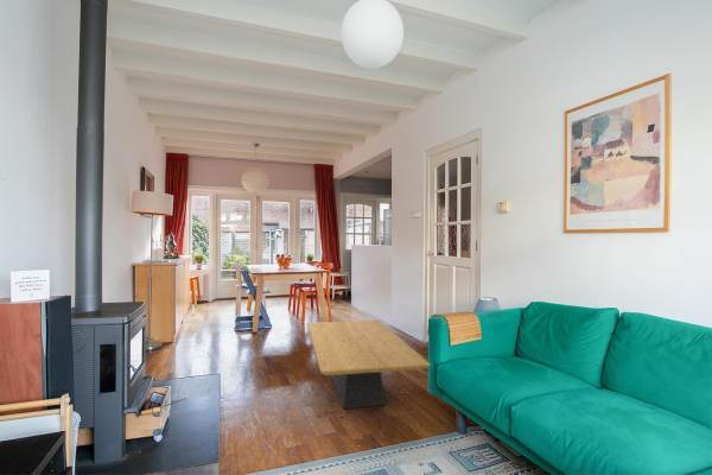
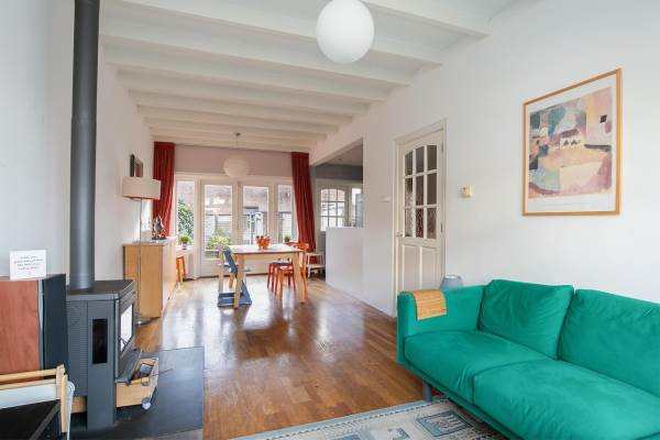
- coffee table [306,319,432,410]
